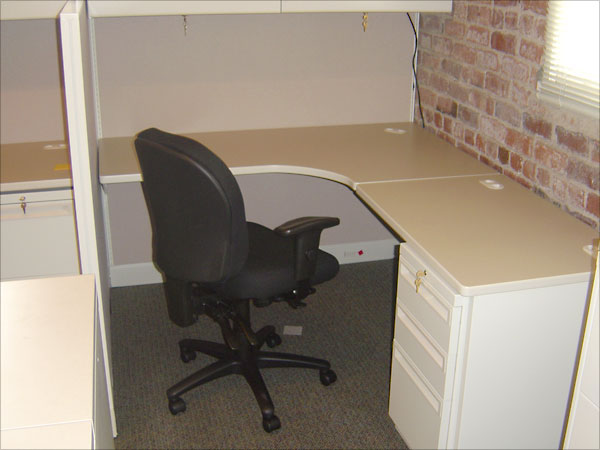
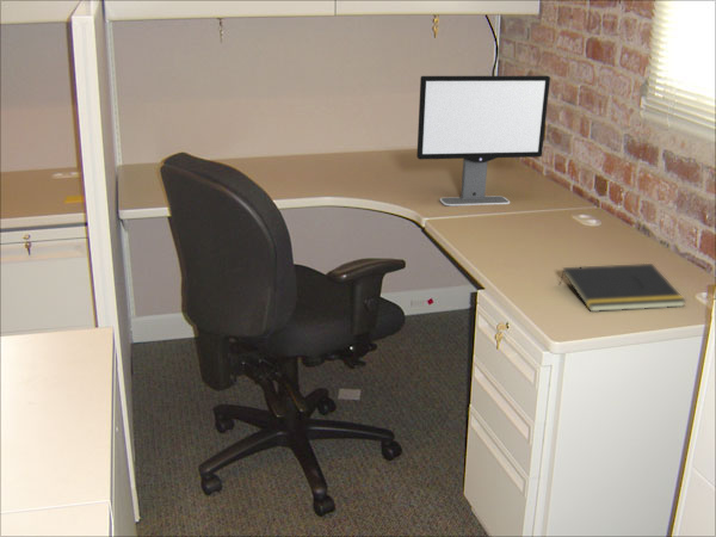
+ computer monitor [416,75,551,206]
+ notepad [558,263,687,313]
